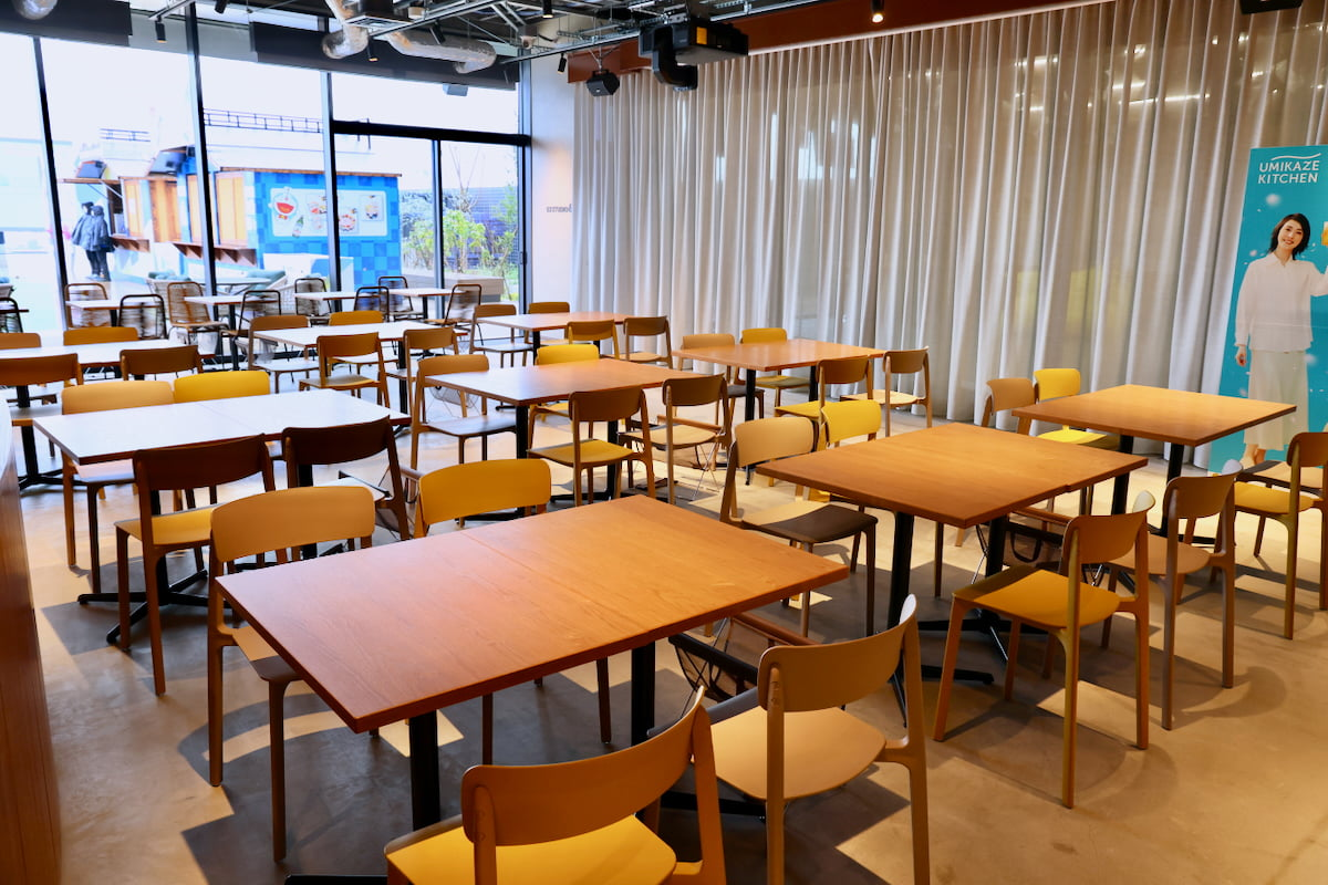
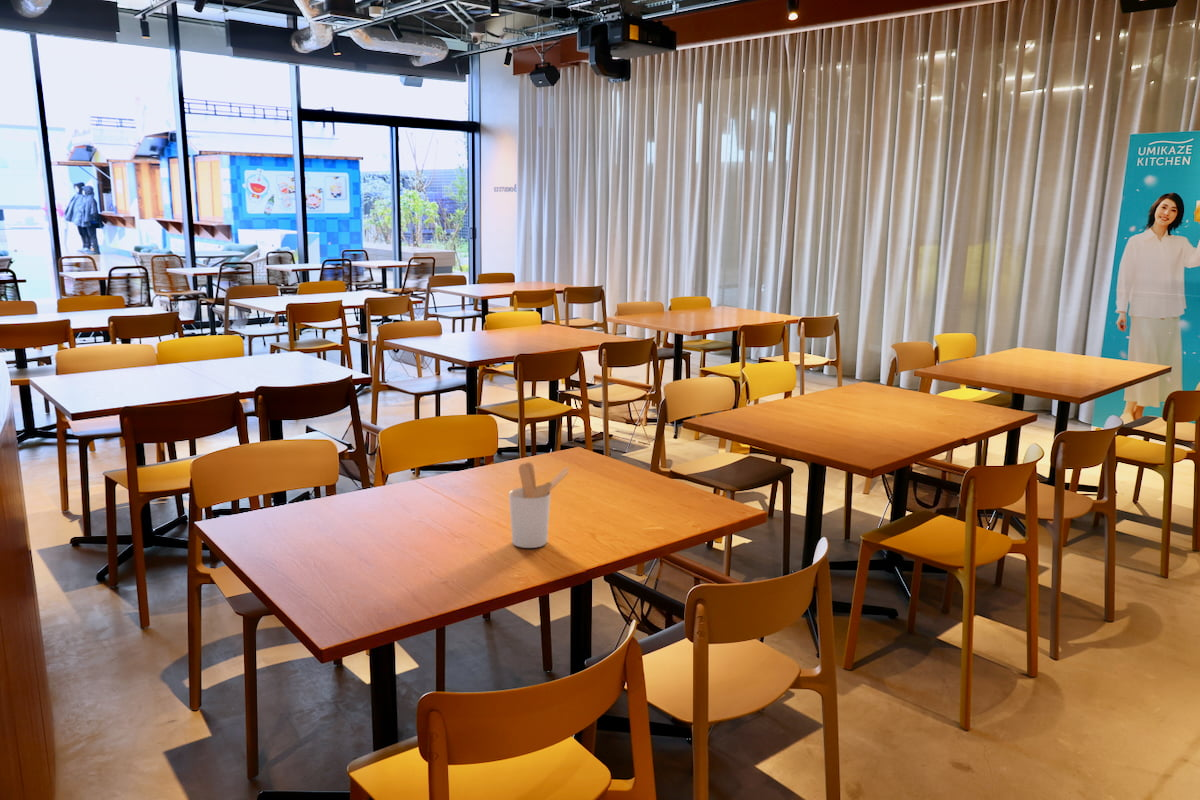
+ utensil holder [508,461,570,549]
